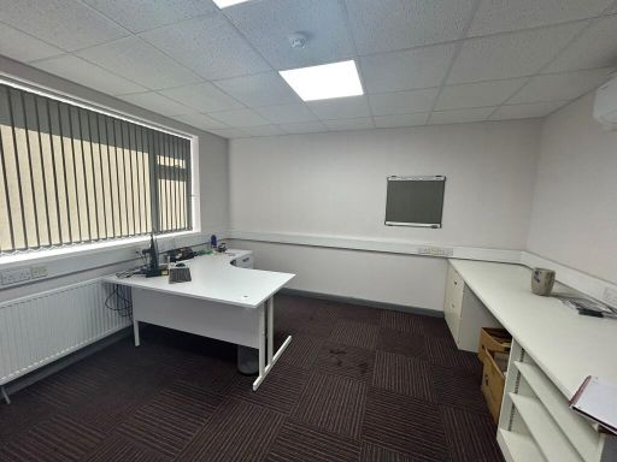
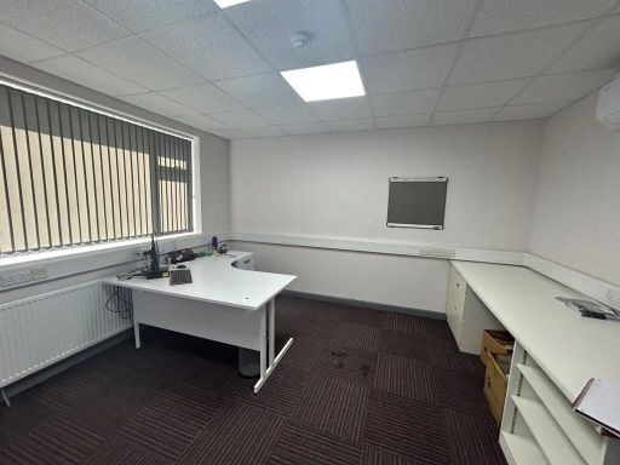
- plant pot [530,266,557,297]
